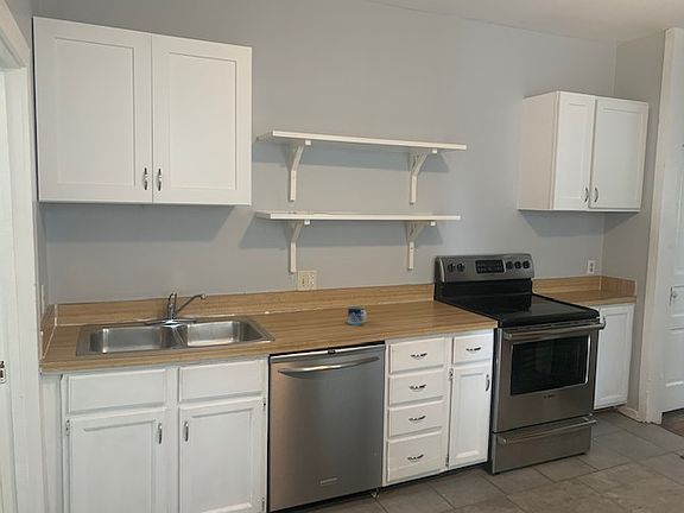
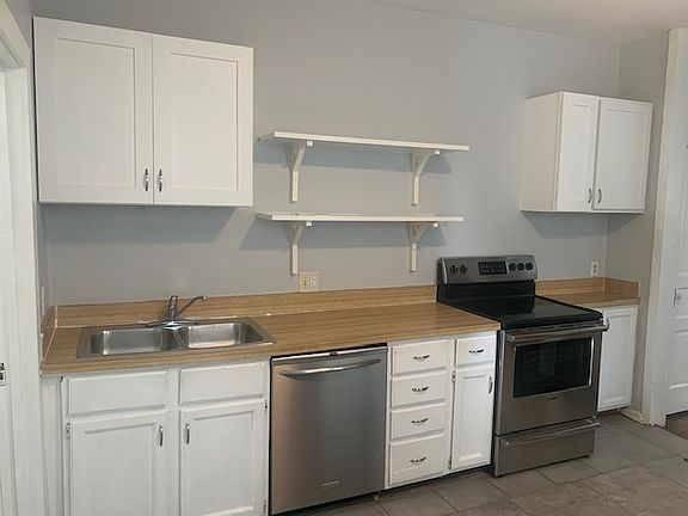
- mug [347,305,367,327]
